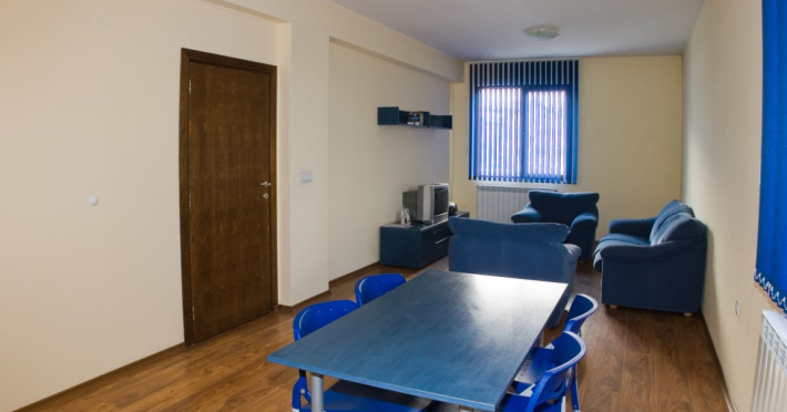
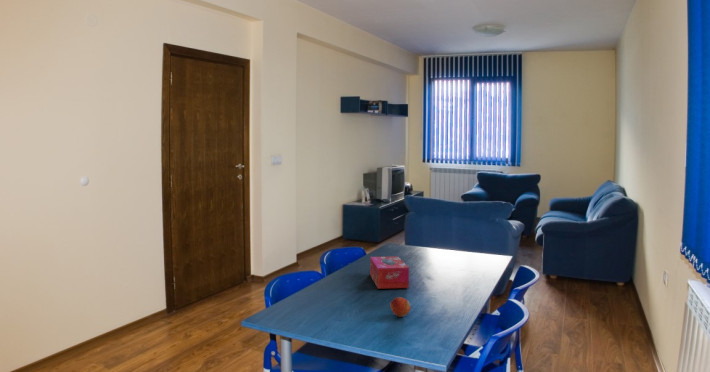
+ fruit [389,296,412,318]
+ tissue box [369,255,410,290]
